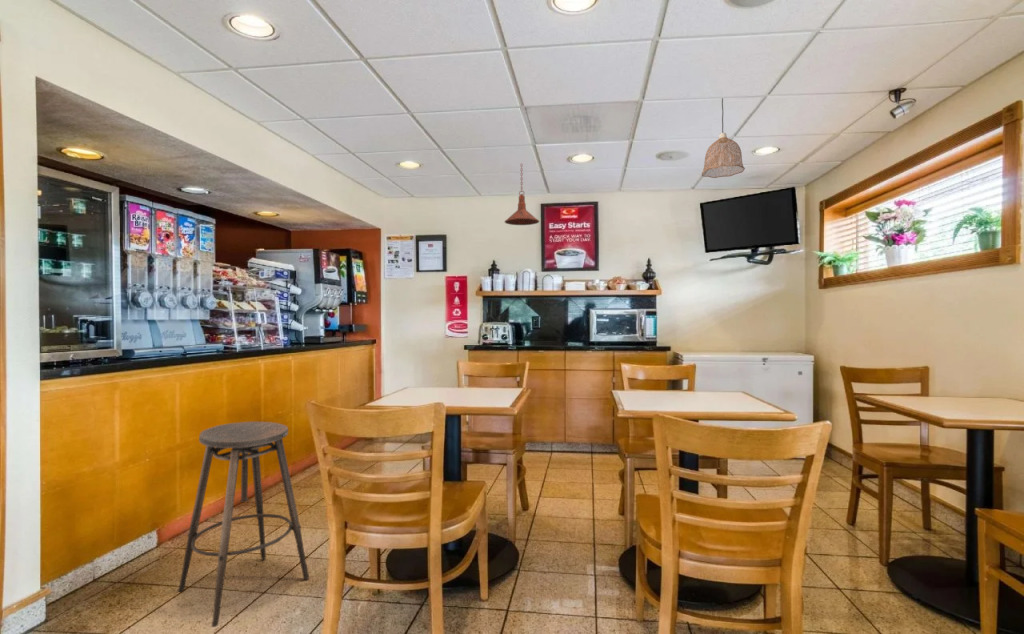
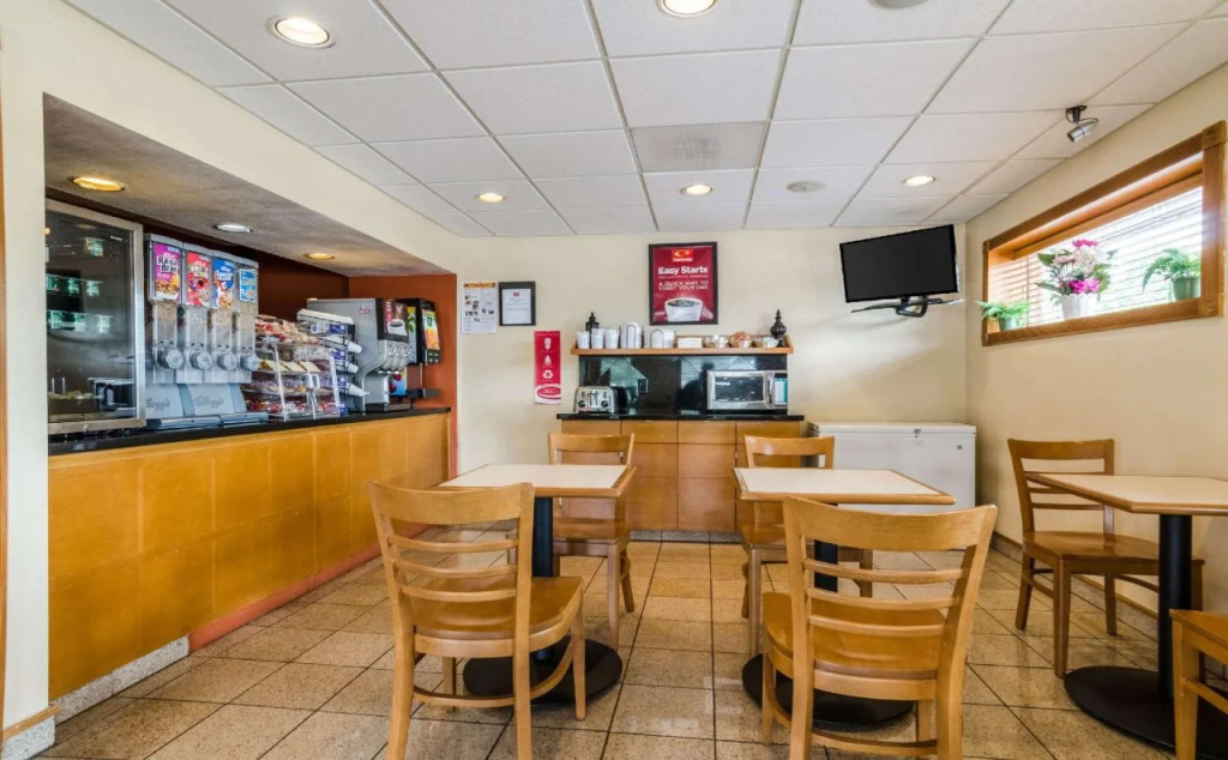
- pendant lamp [701,97,746,179]
- stool [177,421,310,628]
- pendant light [504,163,540,226]
